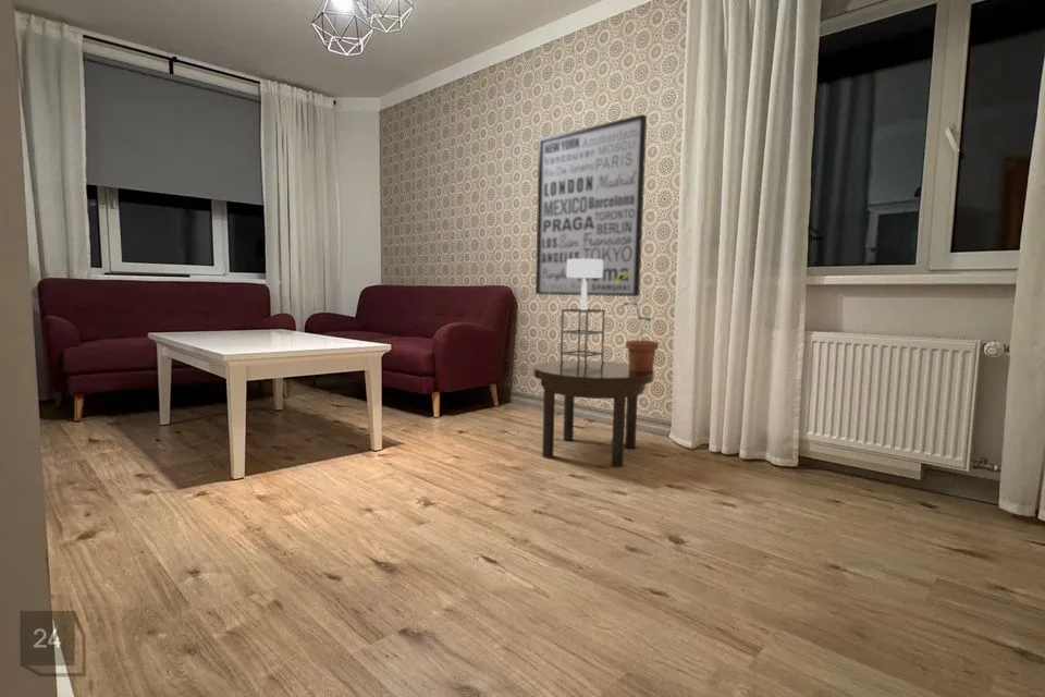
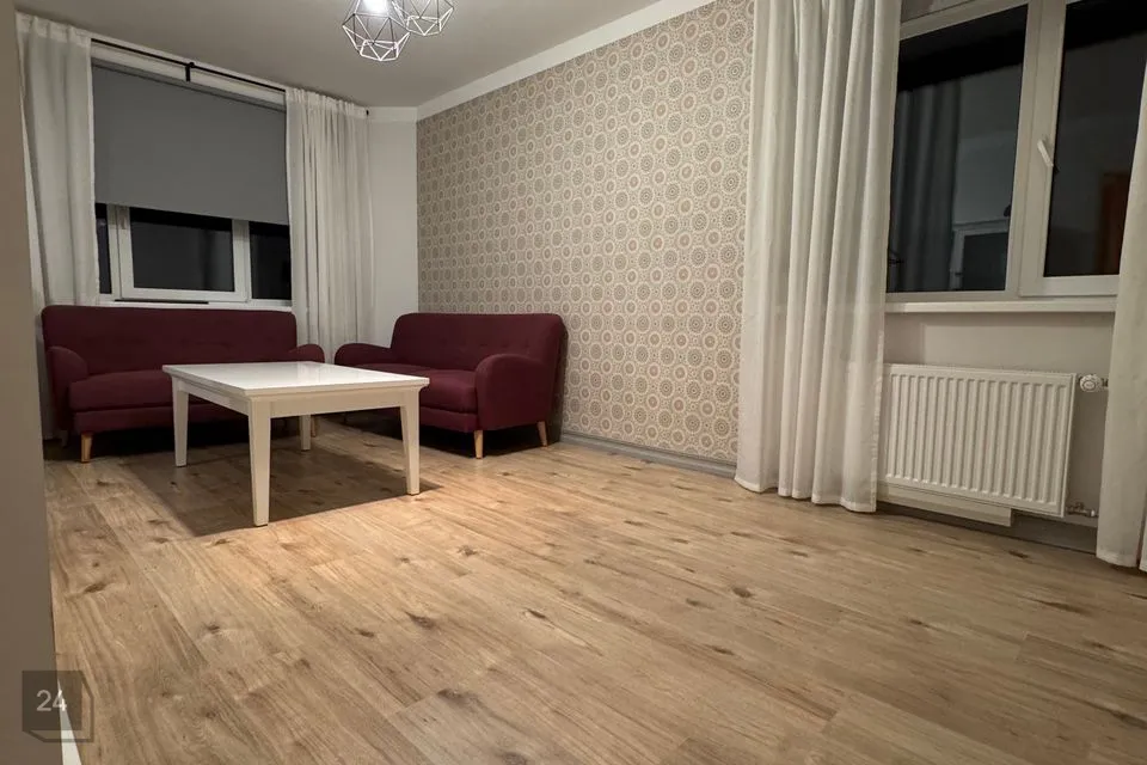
- wall art [534,113,648,297]
- potted plant [612,271,660,371]
- table lamp [560,259,606,366]
- side table [532,359,655,469]
